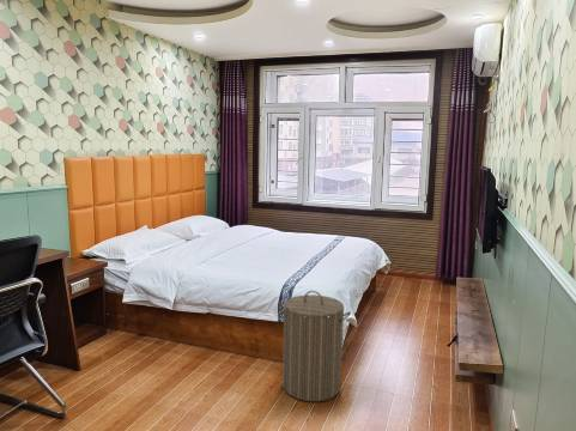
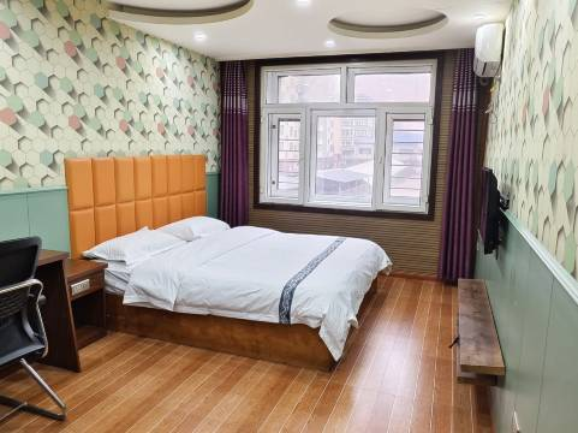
- laundry hamper [278,290,352,402]
